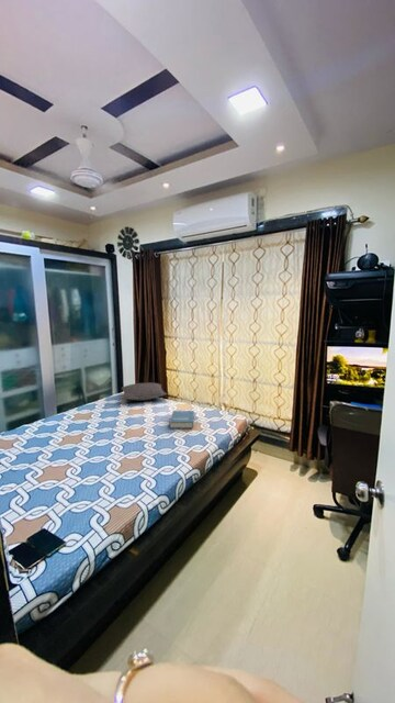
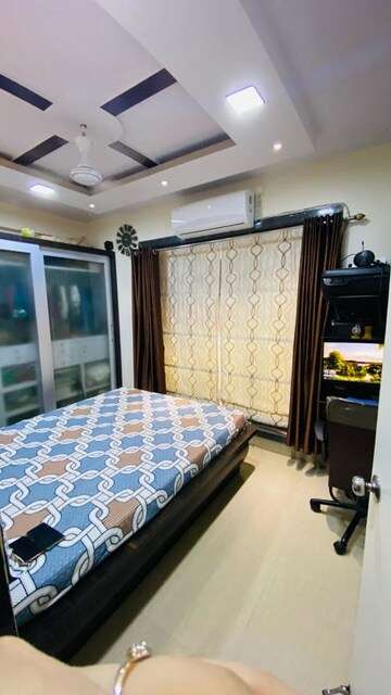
- pillow [121,381,168,401]
- hardback book [169,410,195,429]
